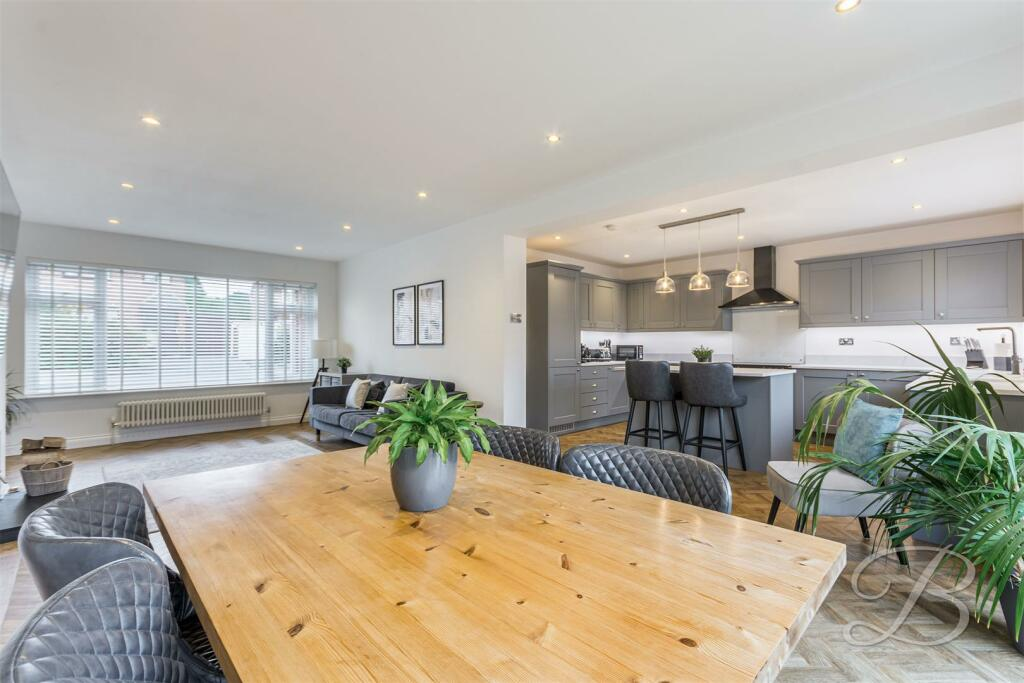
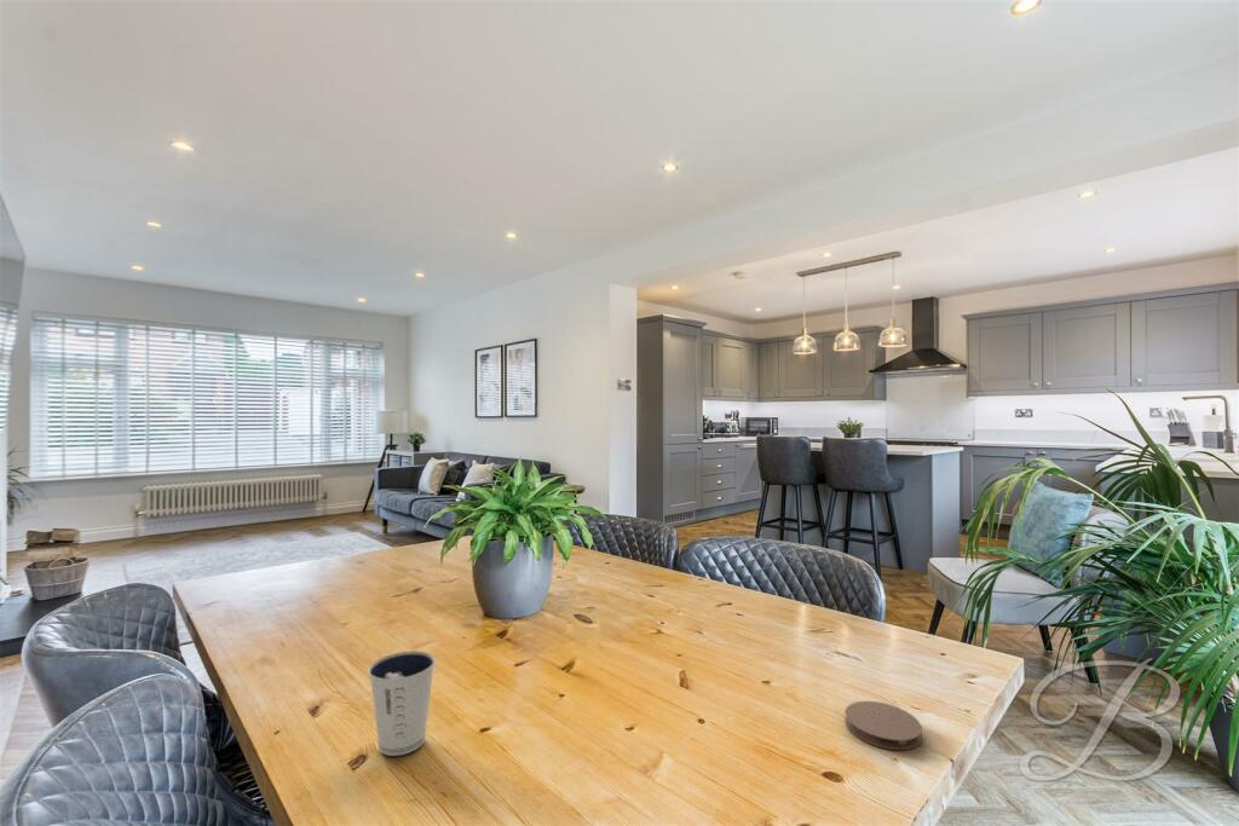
+ coaster [845,700,923,751]
+ dixie cup [367,649,437,757]
